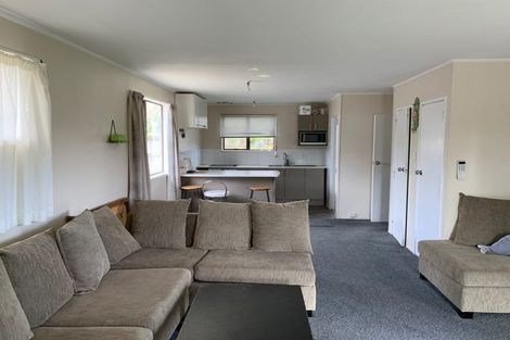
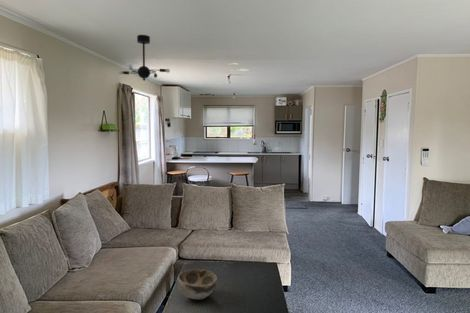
+ ceiling light fixture [118,34,171,82]
+ decorative bowl [176,268,218,300]
